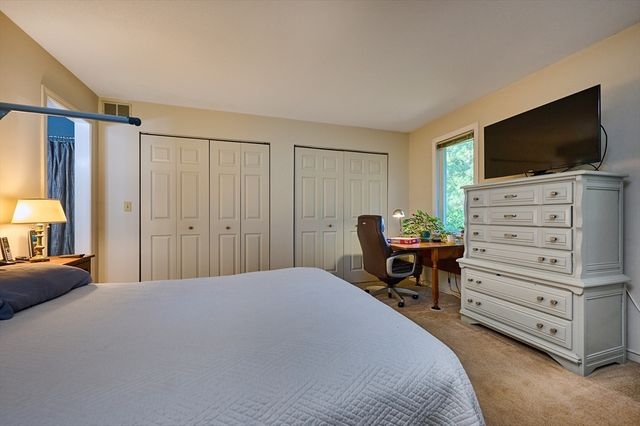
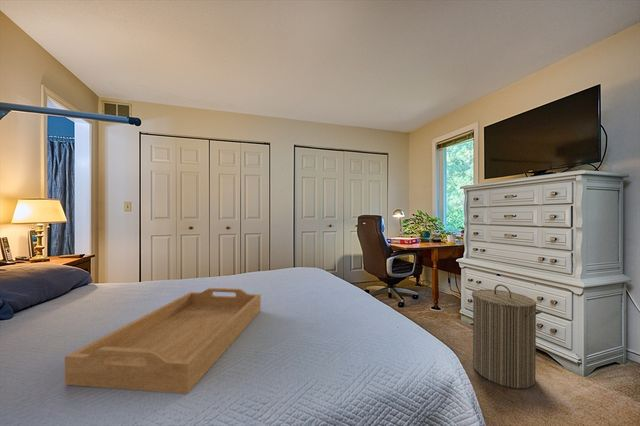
+ serving tray [64,287,262,395]
+ laundry hamper [471,283,543,389]
